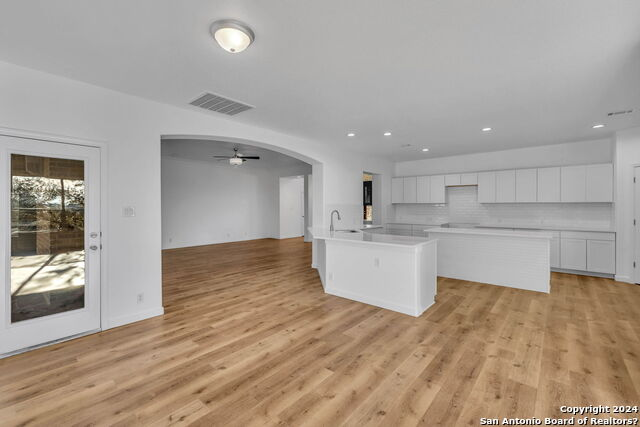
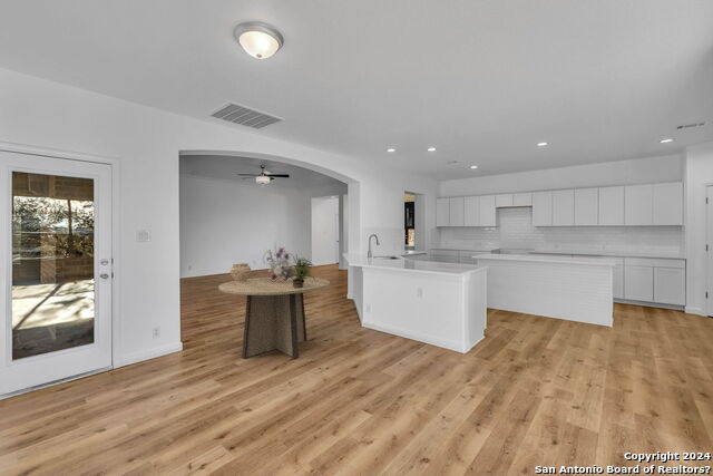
+ ceramic pot [229,262,252,282]
+ potted plant [287,252,318,288]
+ bouquet [258,242,295,282]
+ dining table [217,275,331,360]
